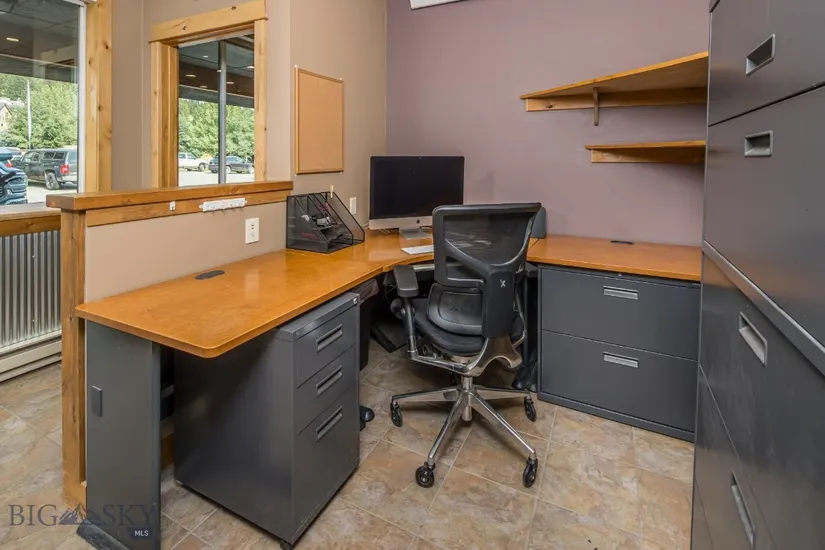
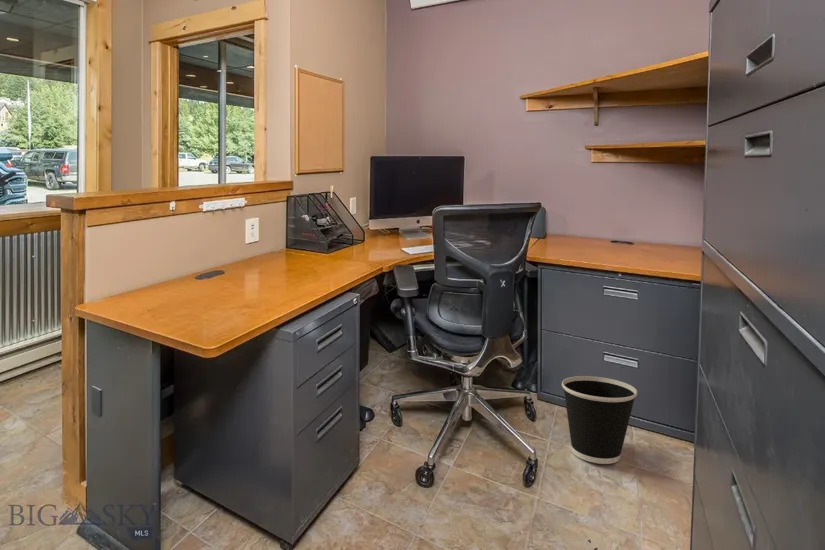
+ wastebasket [561,375,638,465]
